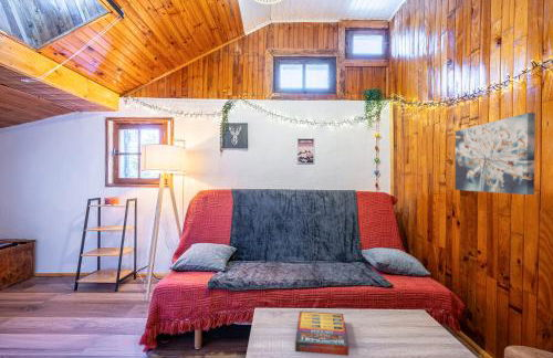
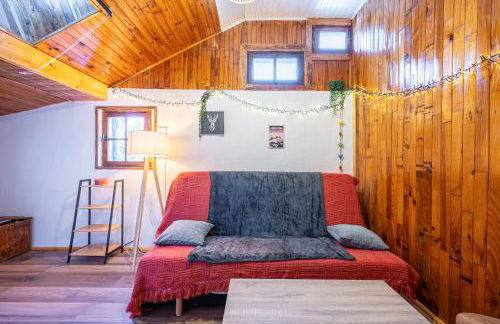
- wall art [453,112,536,196]
- game compilation box [294,310,349,357]
